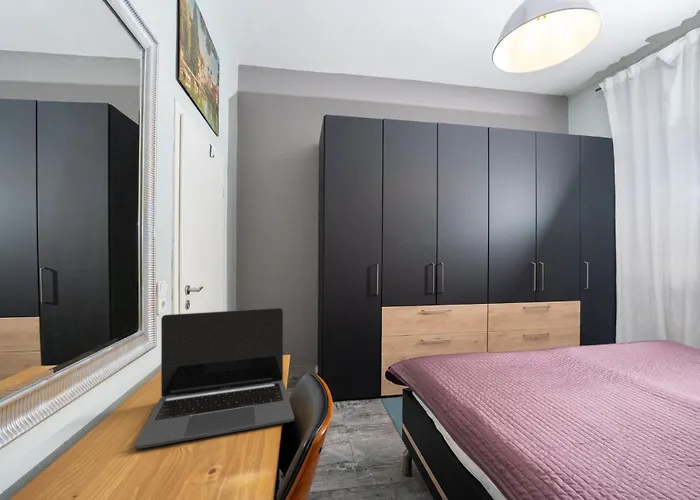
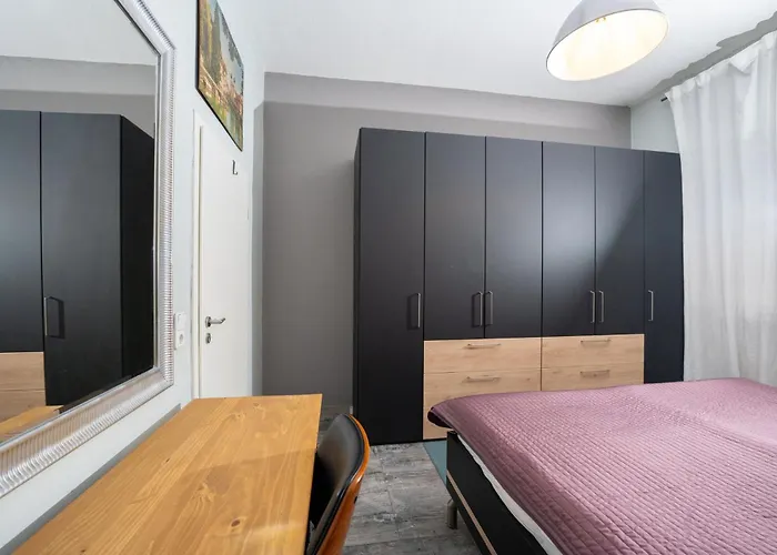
- laptop [134,307,295,450]
